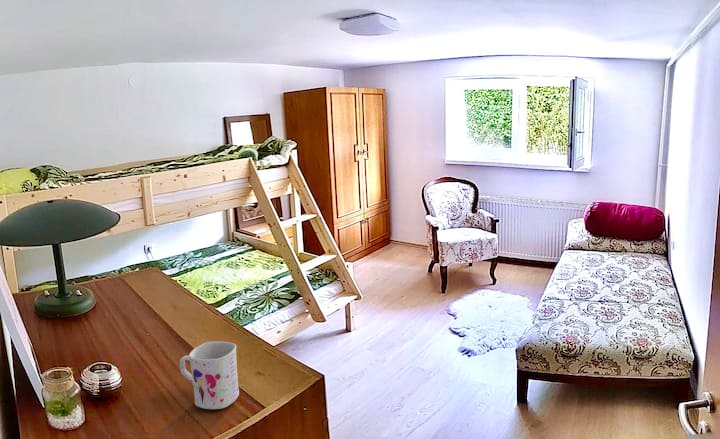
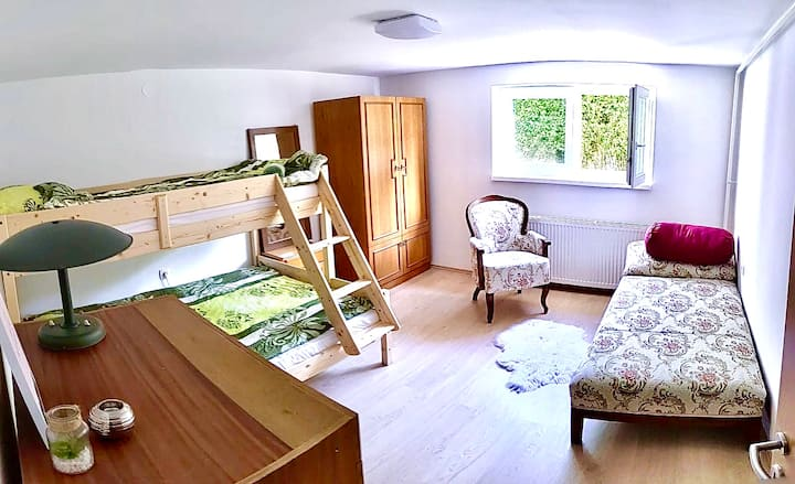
- mug [179,340,240,410]
